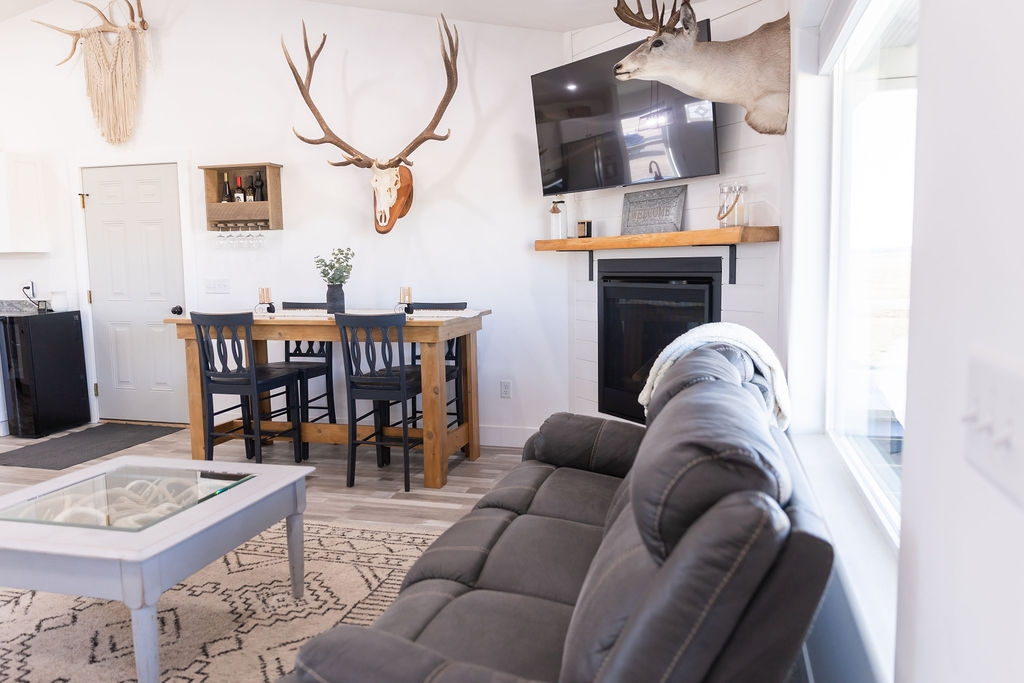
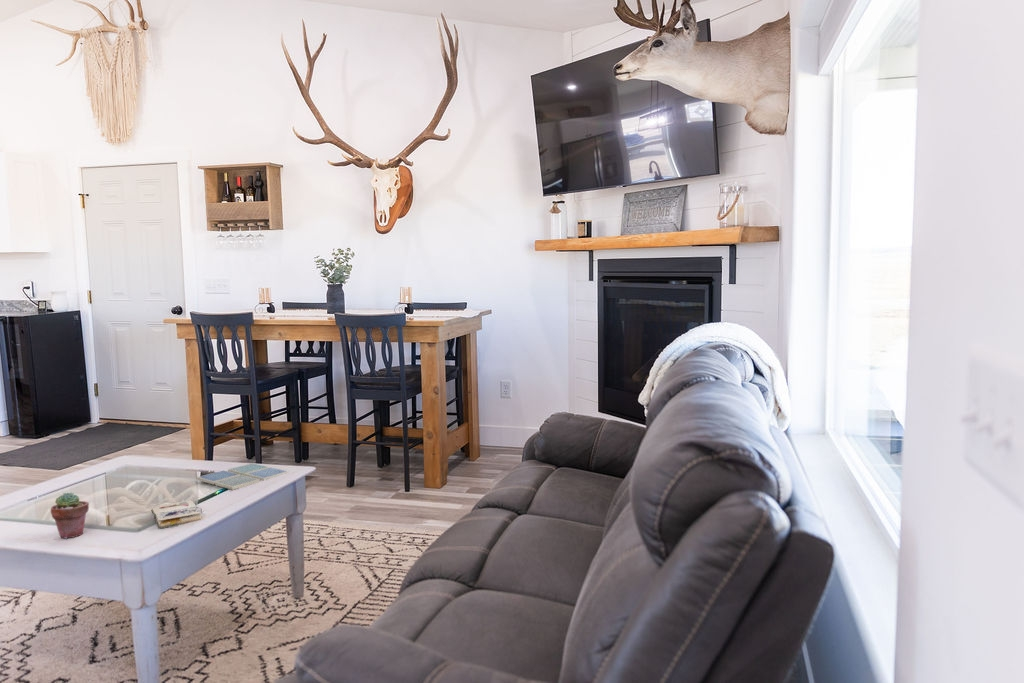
+ drink coaster [196,462,290,491]
+ potted succulent [50,492,90,540]
+ paperback book [150,499,202,529]
